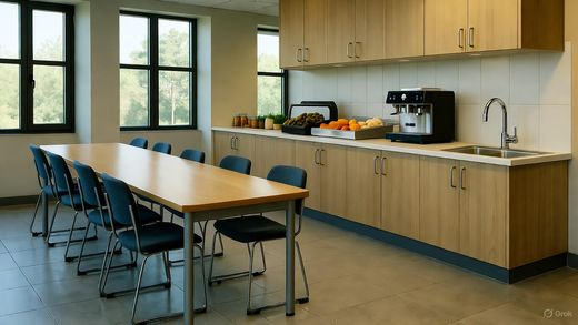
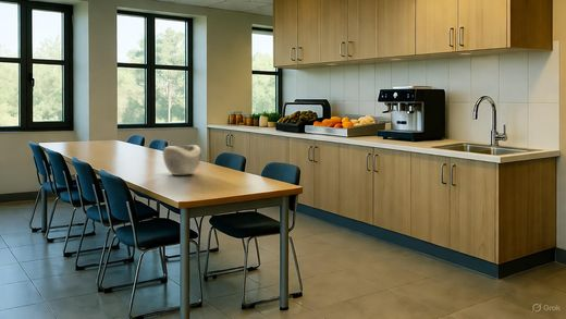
+ decorative bowl [162,144,202,176]
